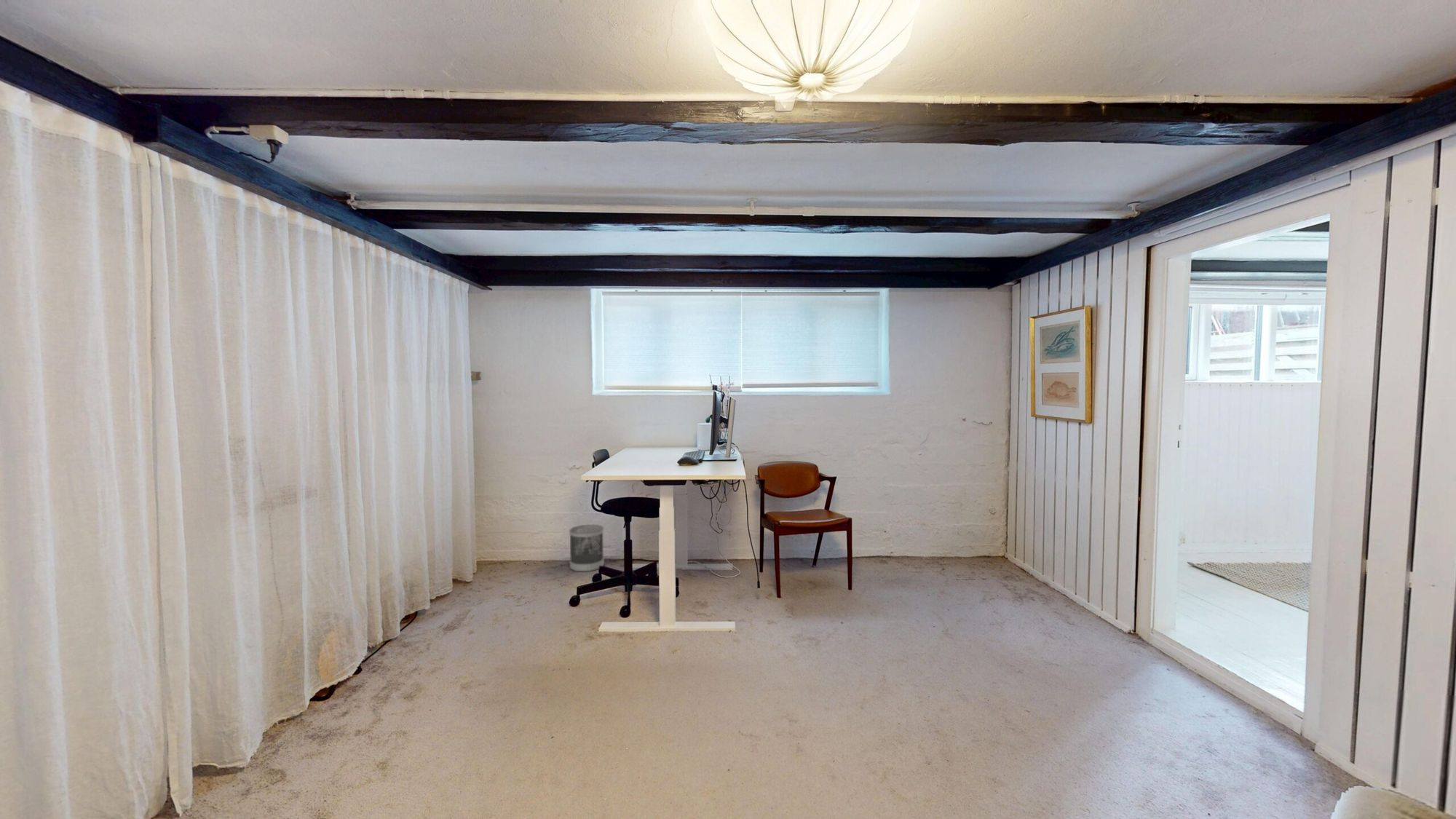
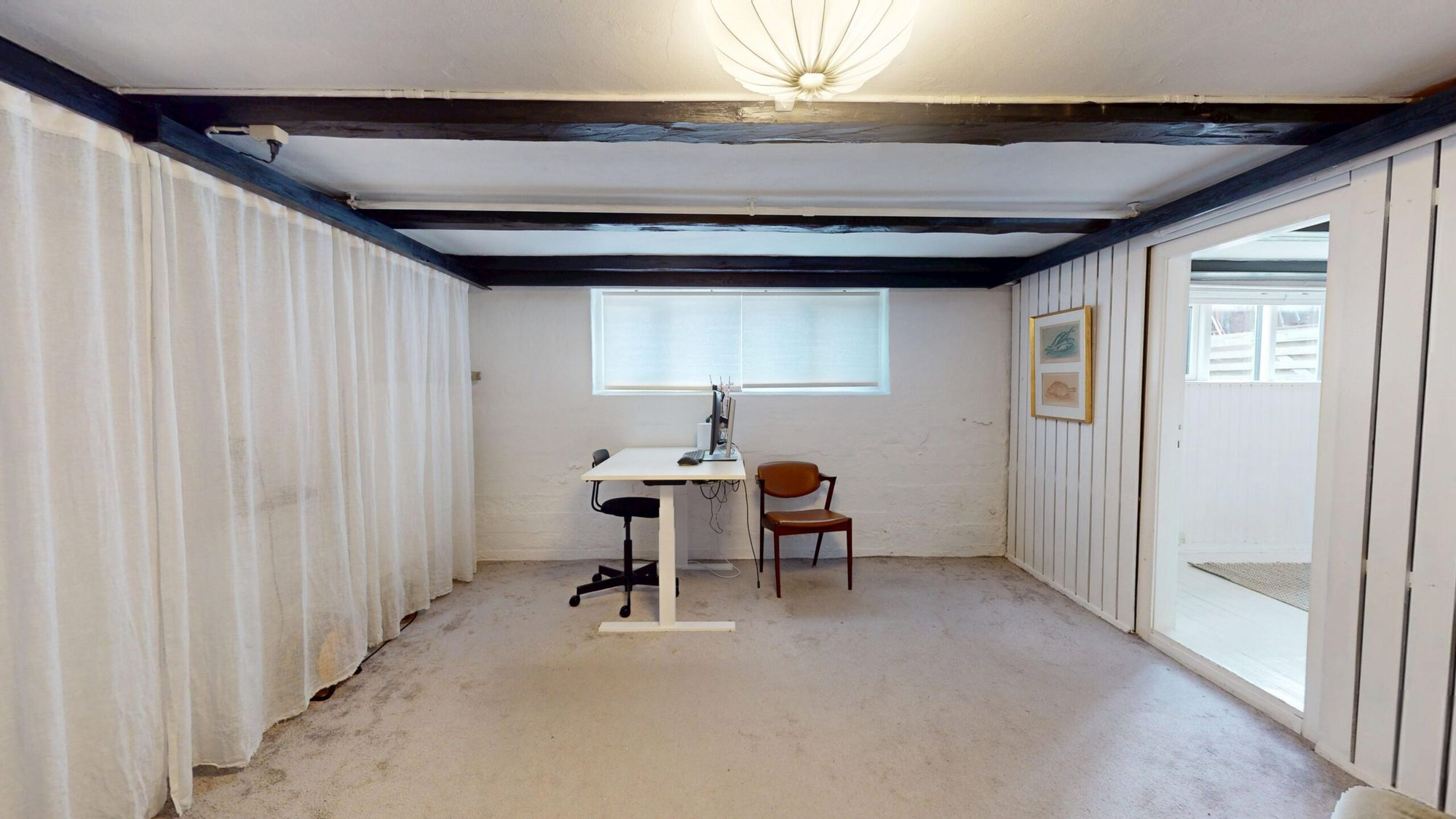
- wastebasket [569,524,605,572]
